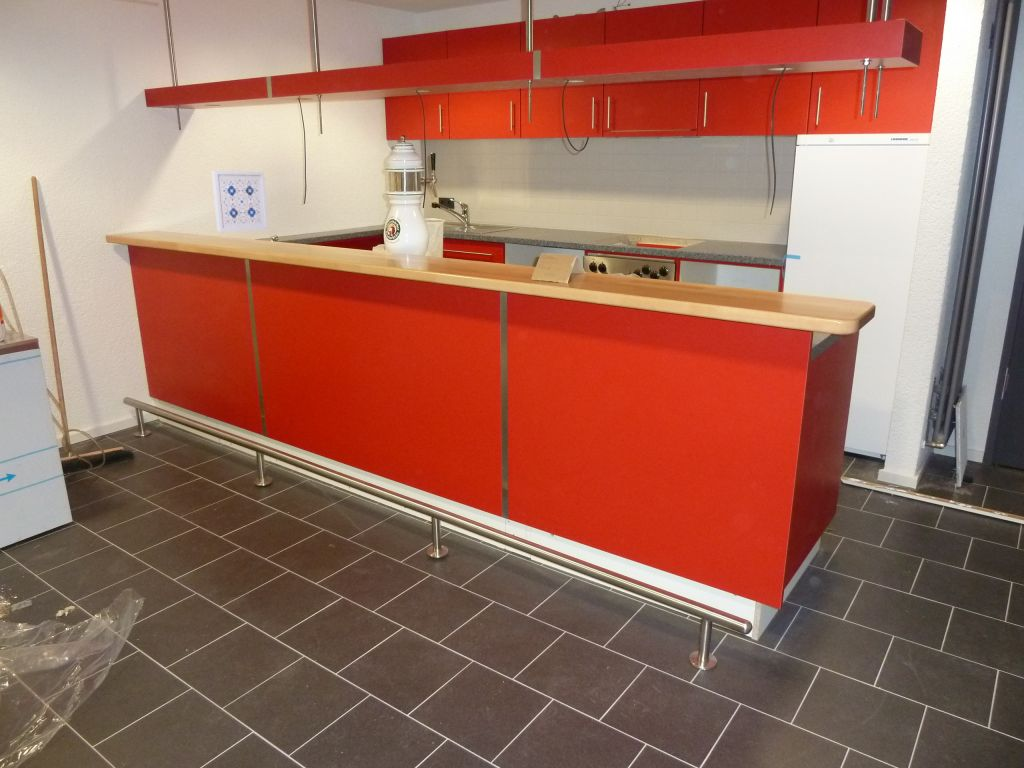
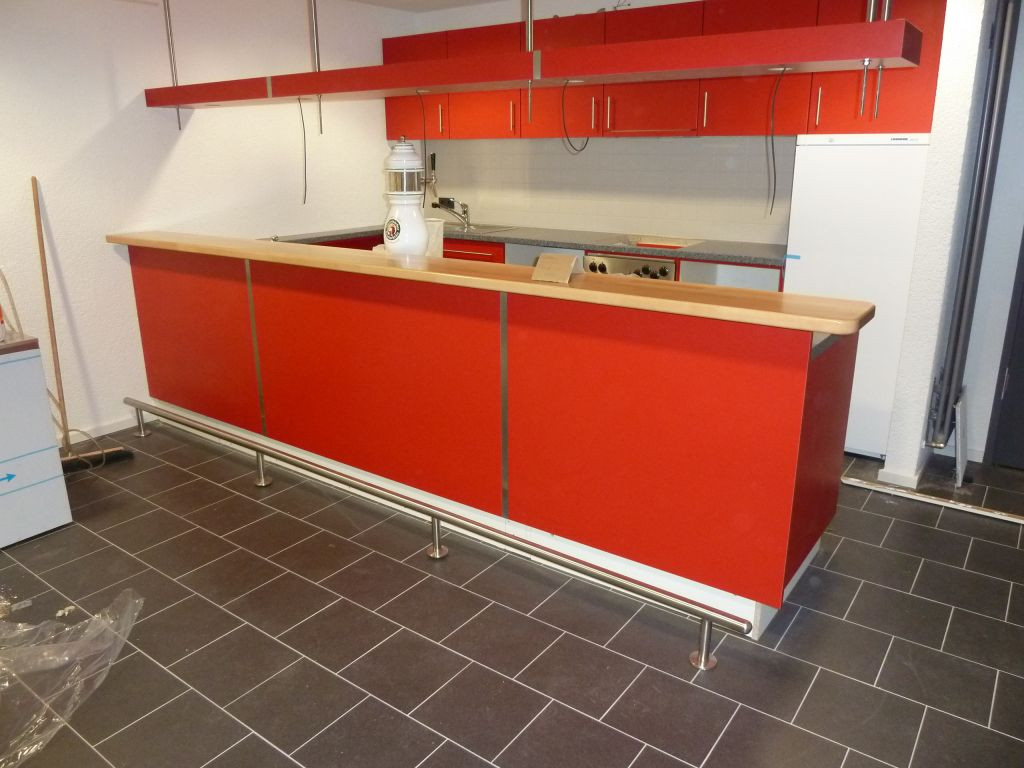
- wall art [211,170,270,233]
